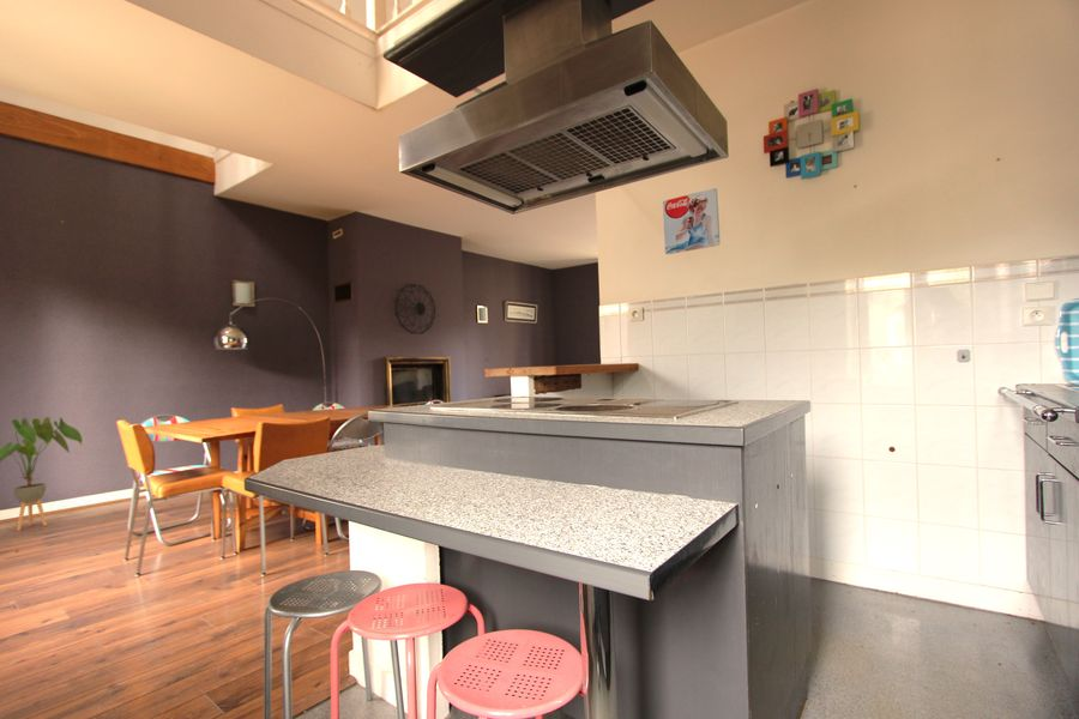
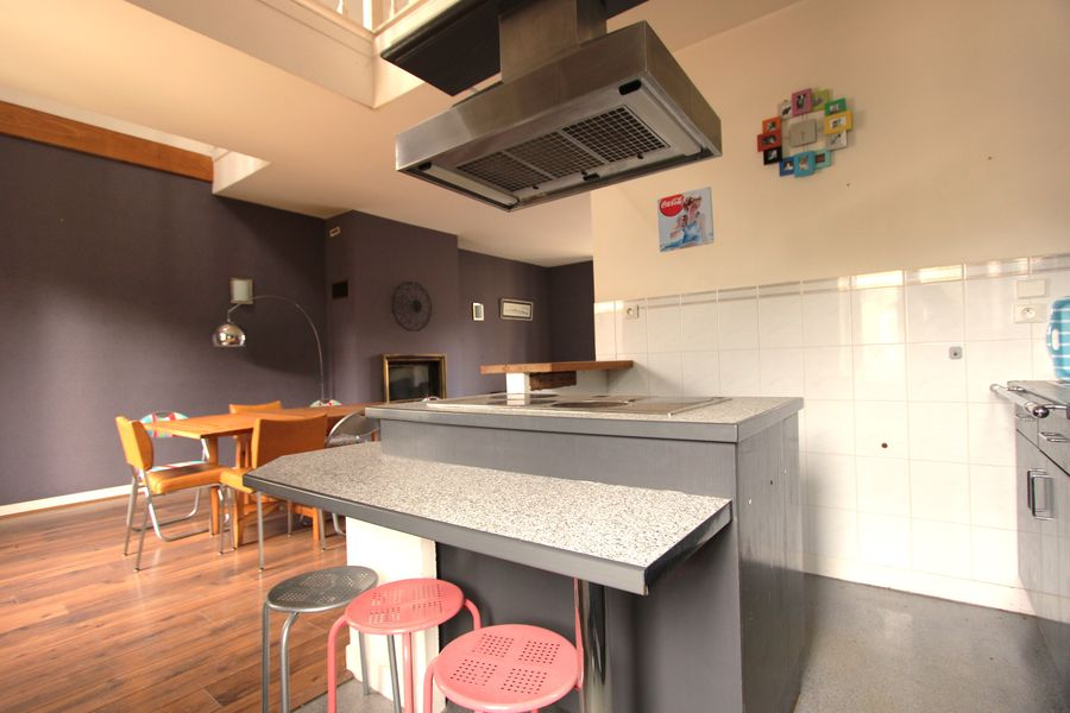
- house plant [0,416,84,532]
